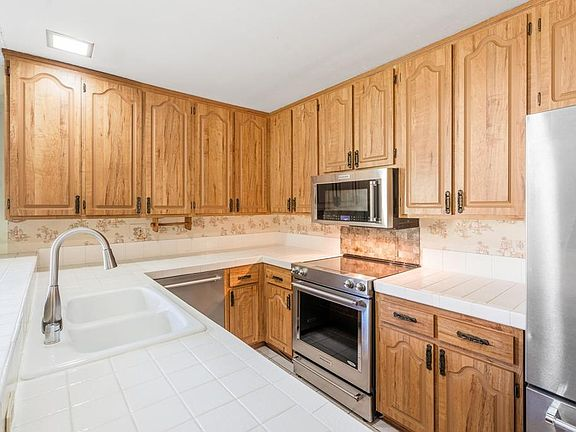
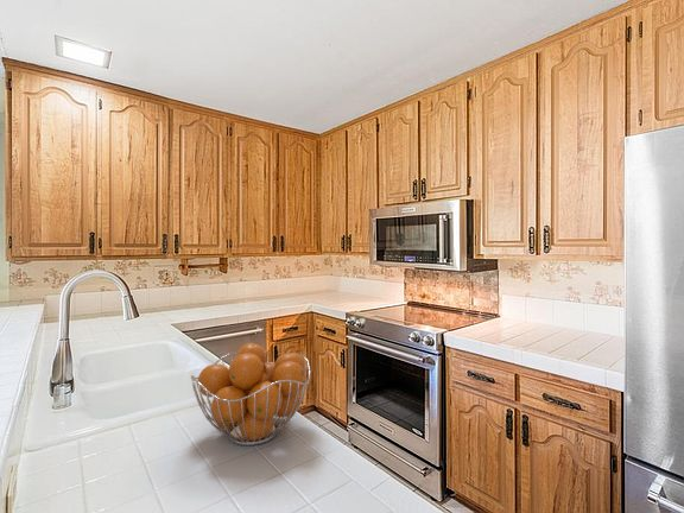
+ fruit basket [190,342,311,446]
